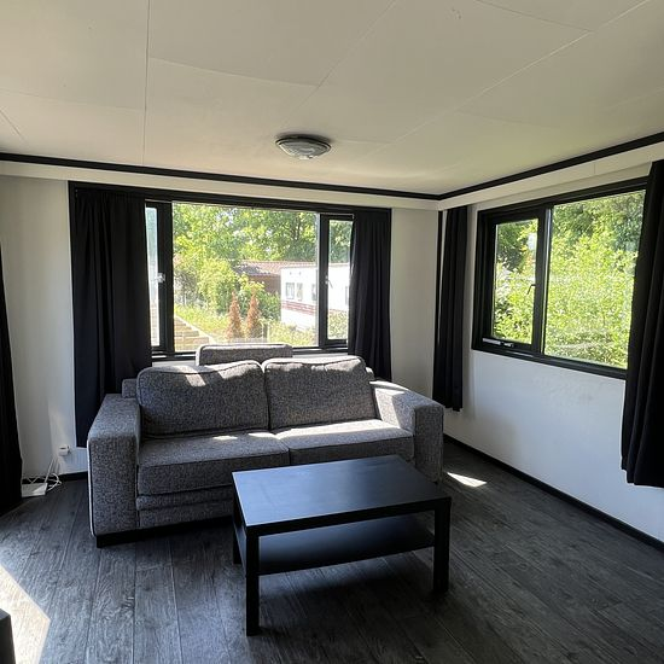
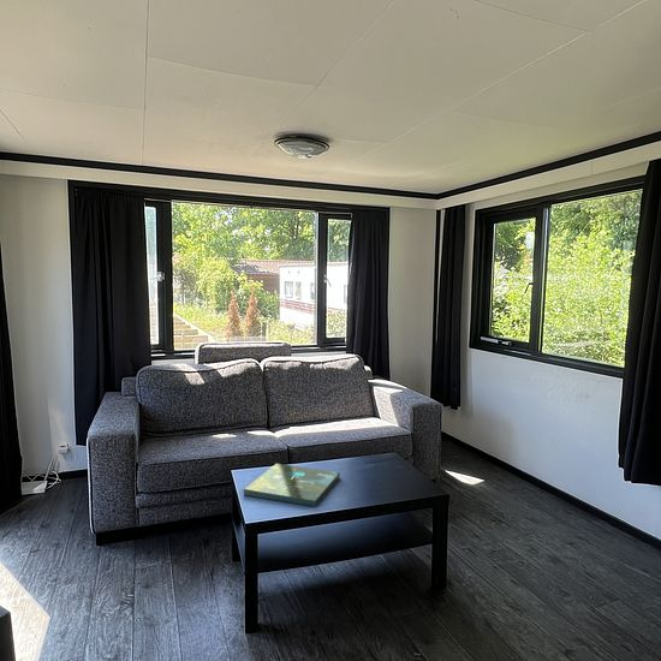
+ board game [243,463,340,508]
